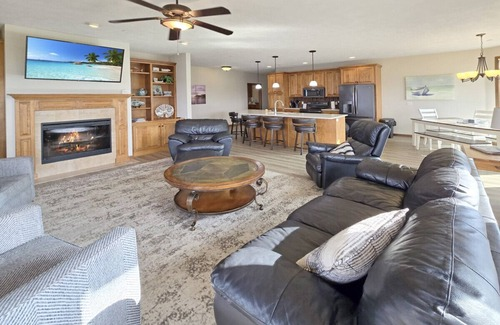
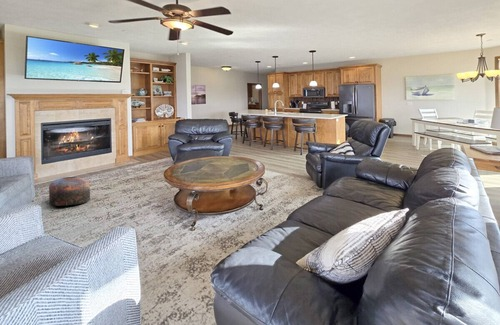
+ pouf [48,176,91,207]
